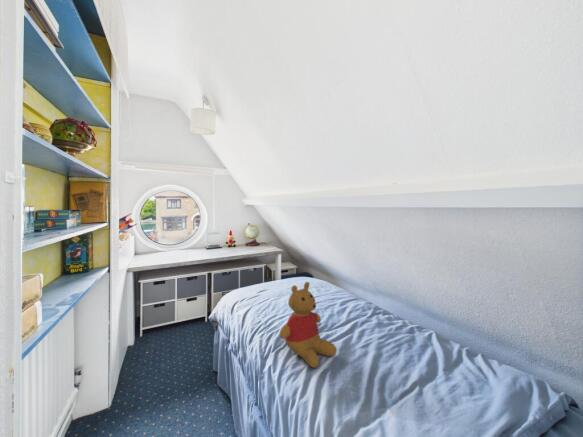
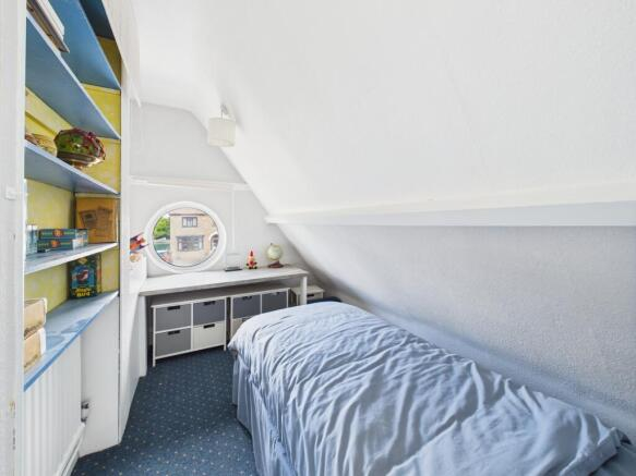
- teddy bear [279,281,338,369]
